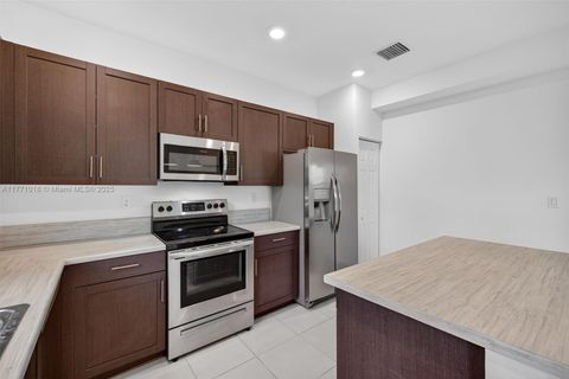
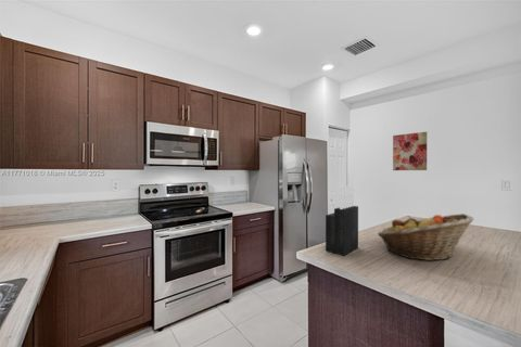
+ wall art [392,131,428,171]
+ knife block [325,184,359,257]
+ fruit basket [377,213,474,261]
